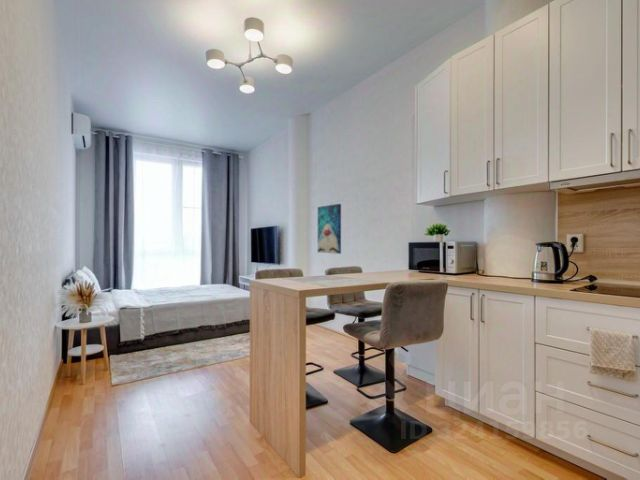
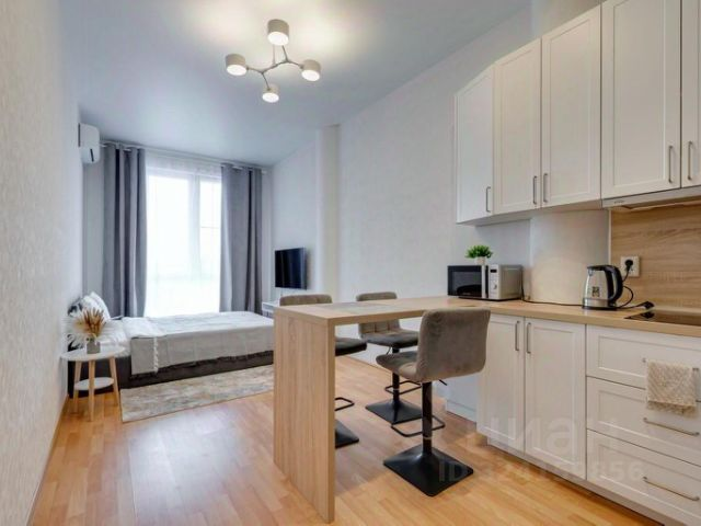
- wall art [317,203,342,255]
